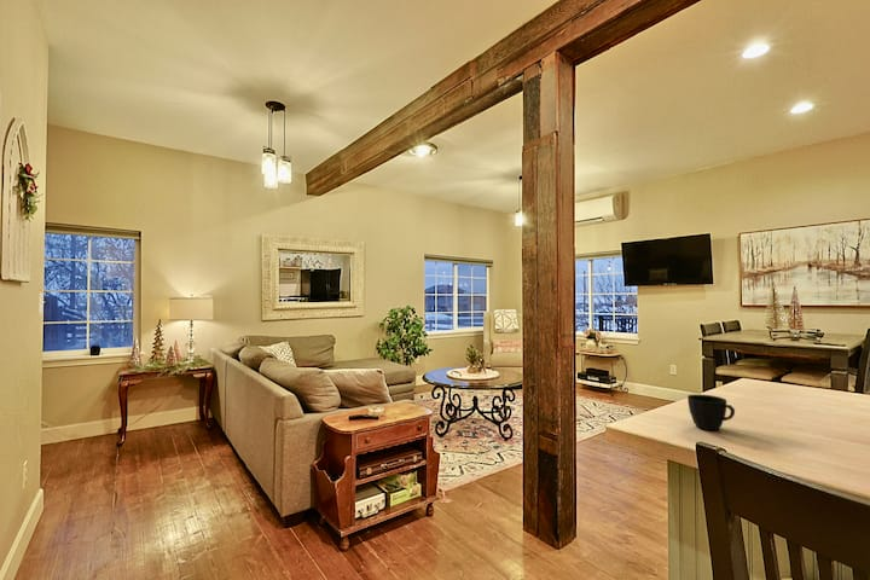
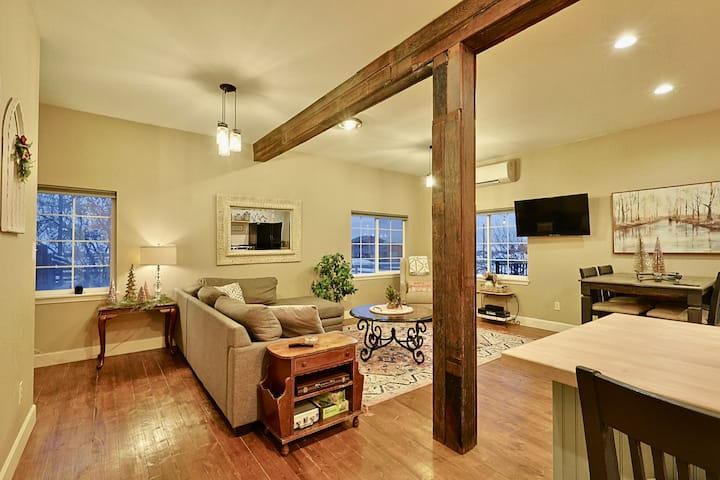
- cup [686,394,736,431]
